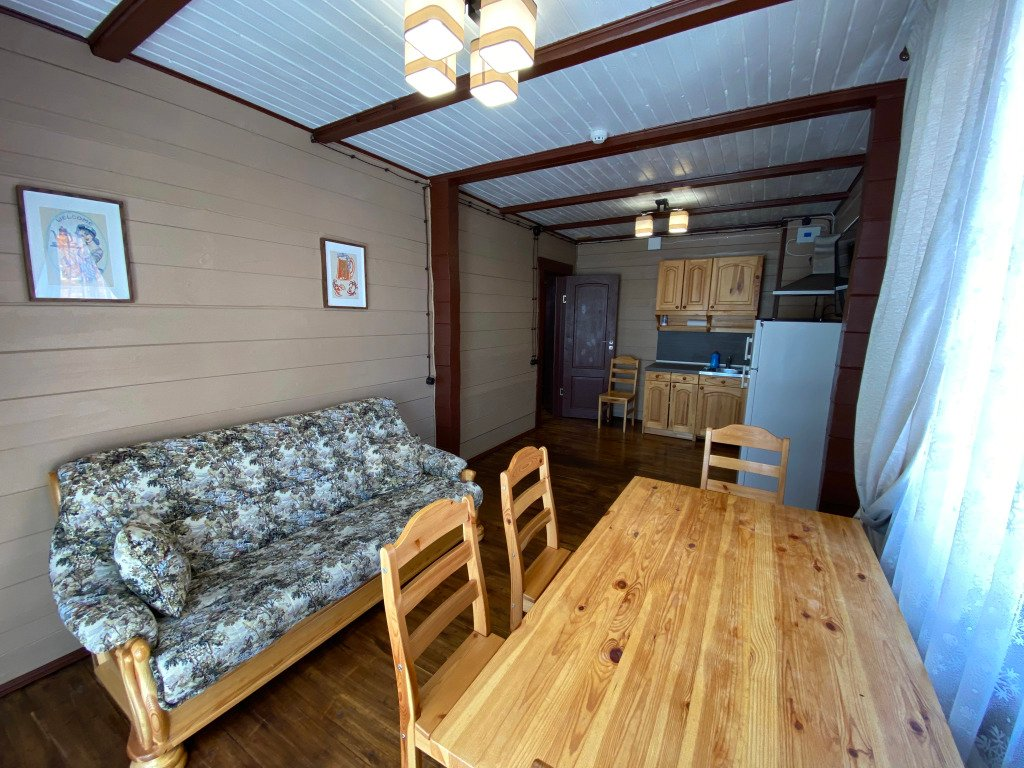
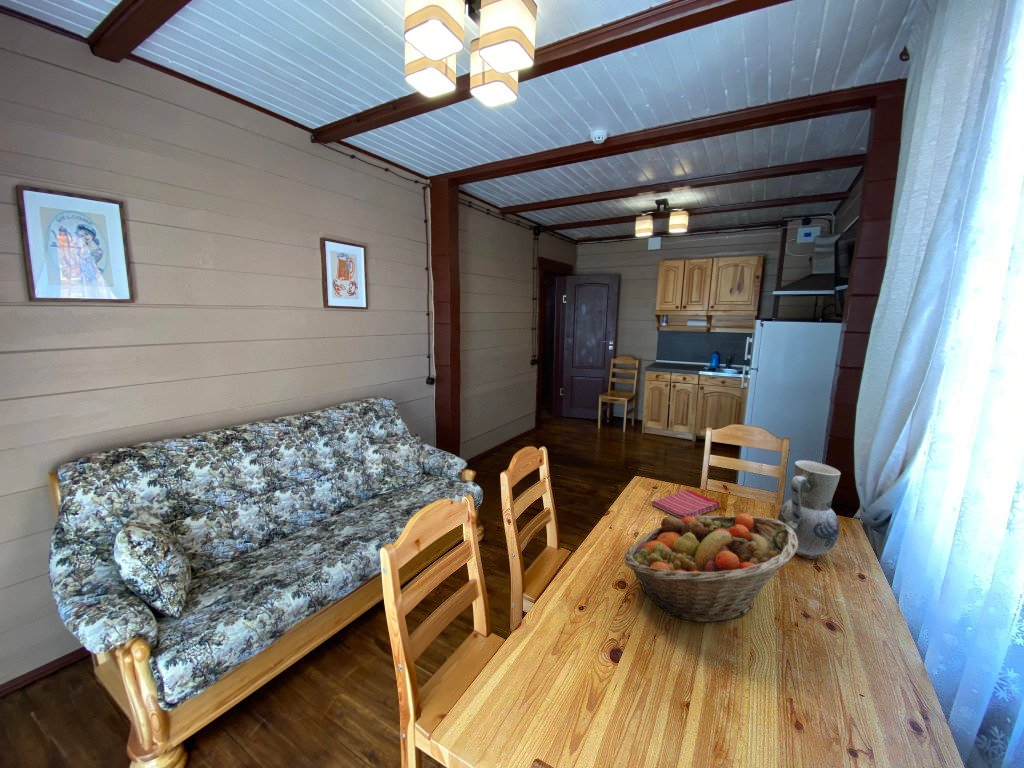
+ dish towel [650,488,721,519]
+ vase [777,459,842,560]
+ fruit basket [623,513,798,623]
